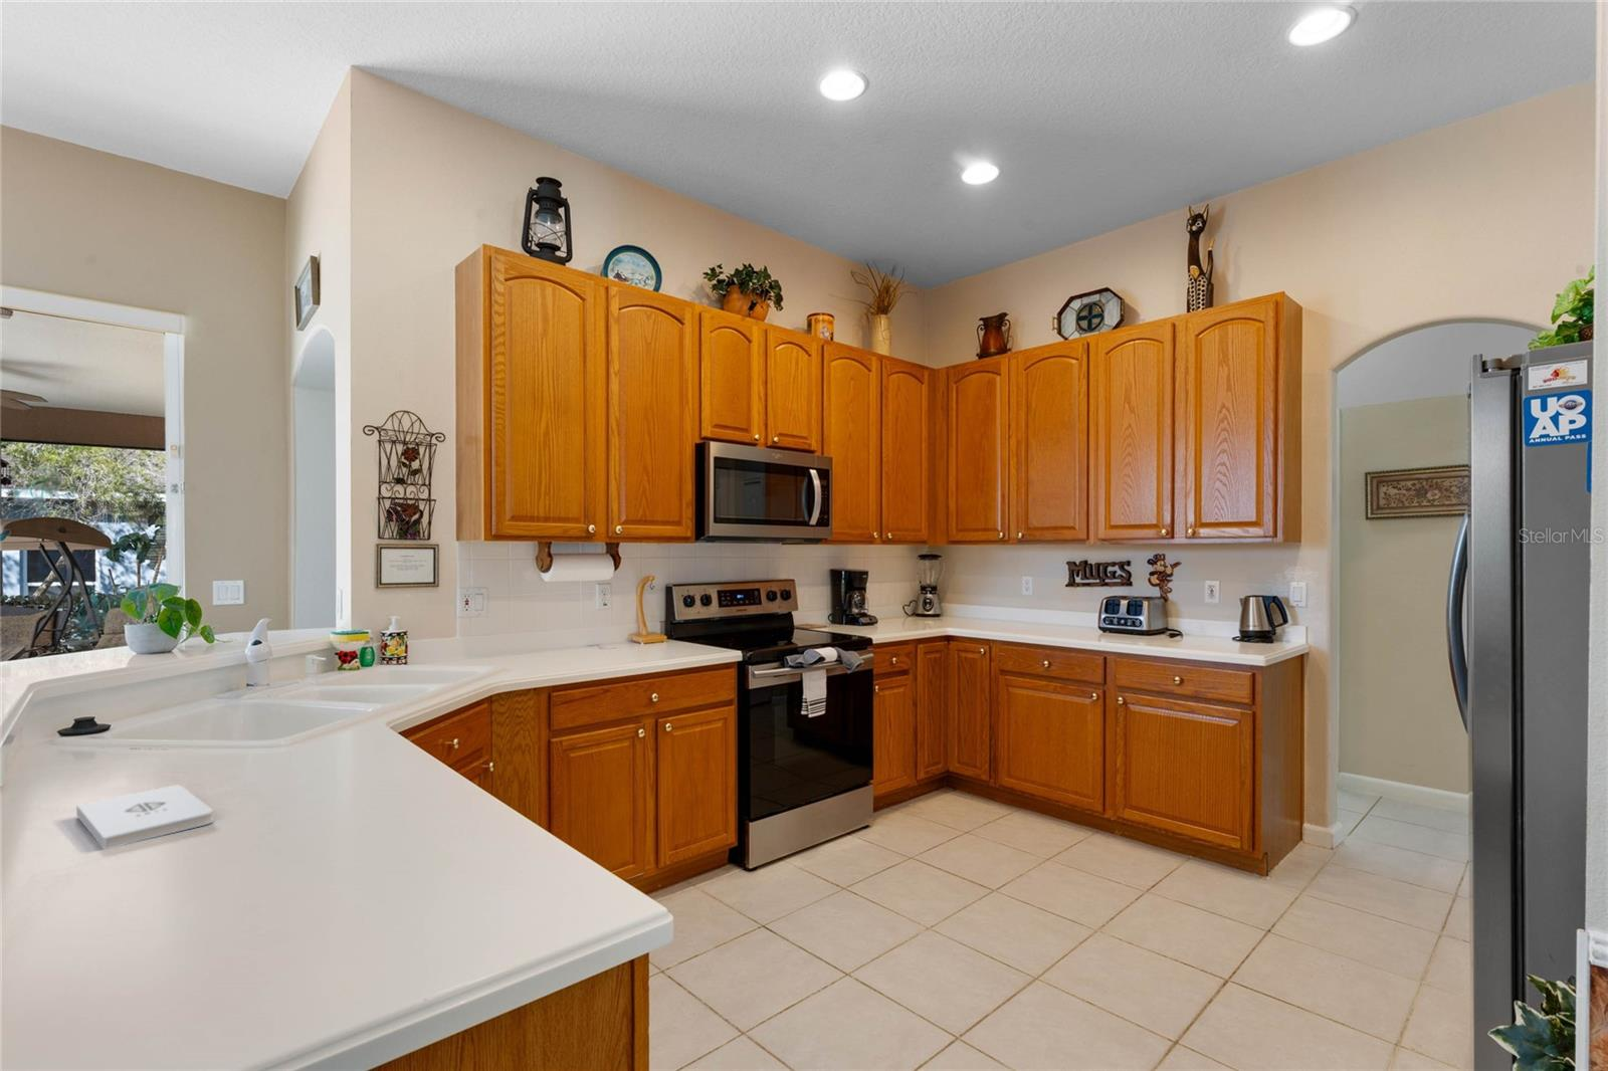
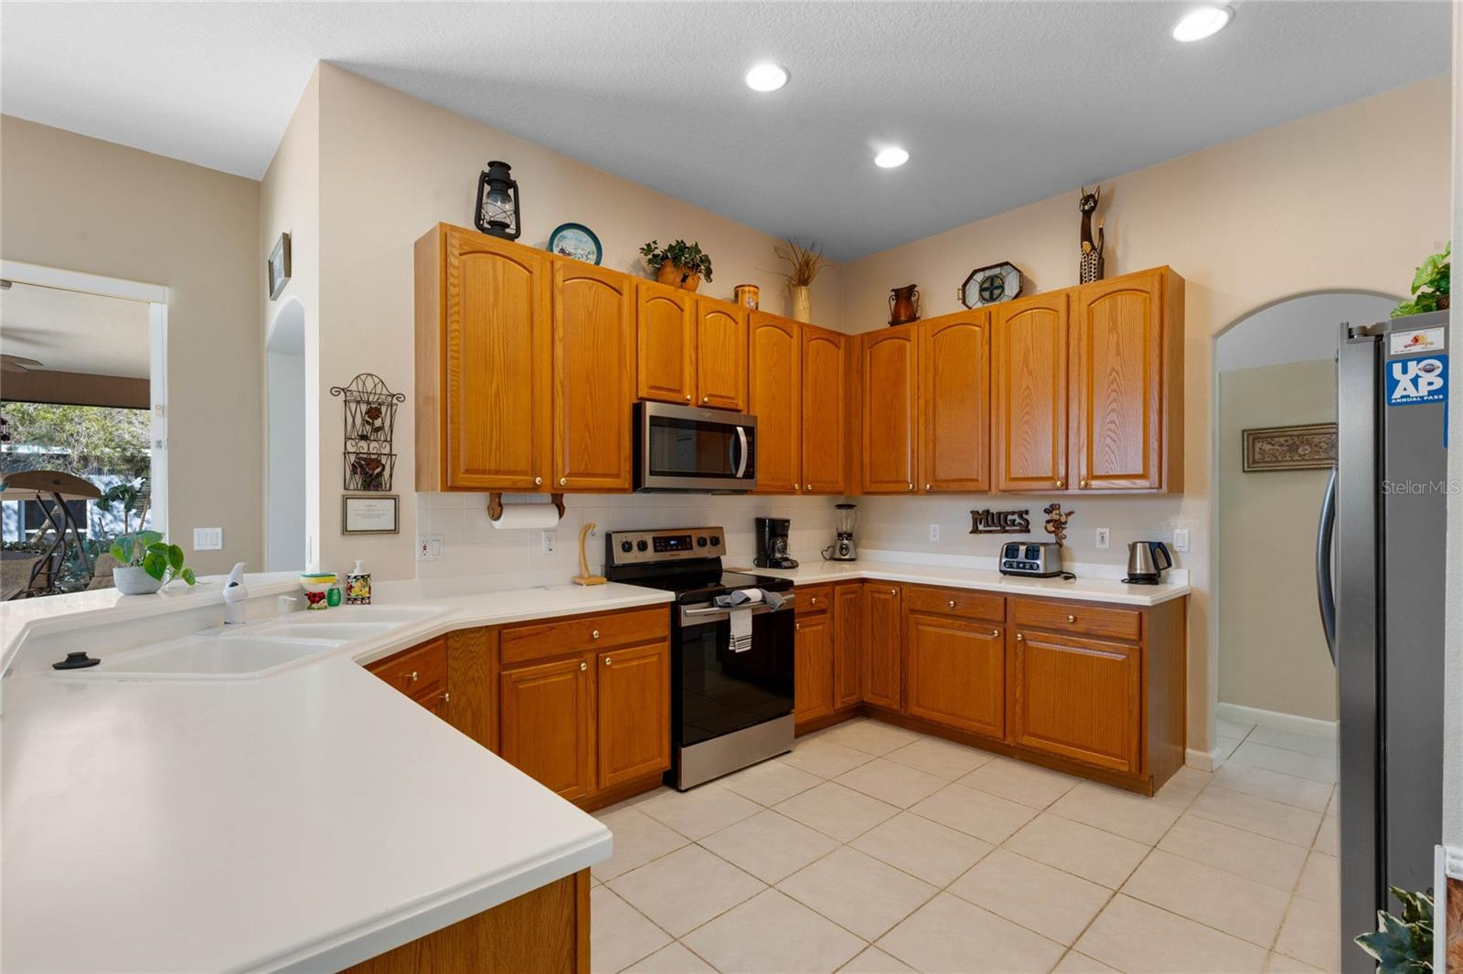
- notepad [75,784,214,851]
